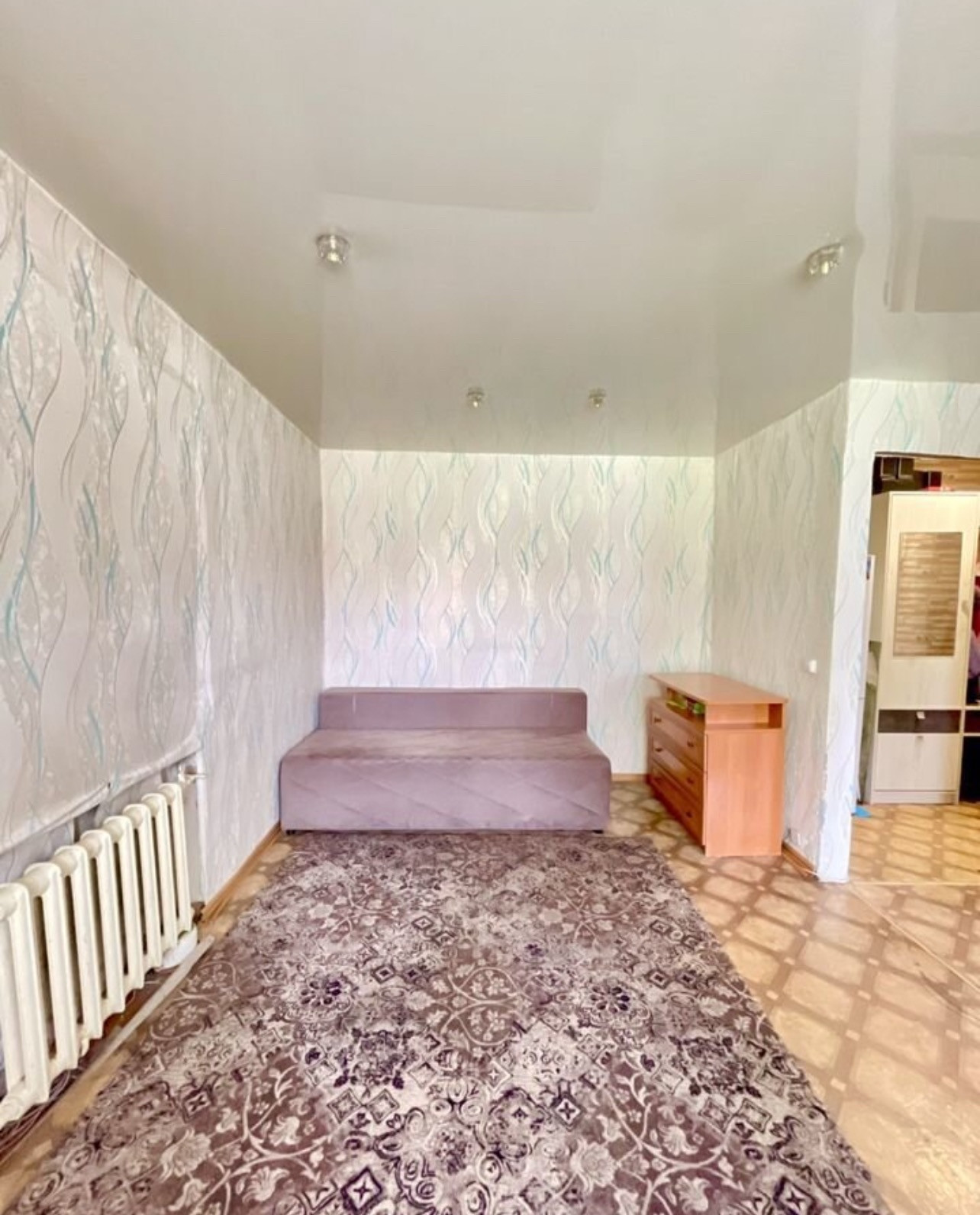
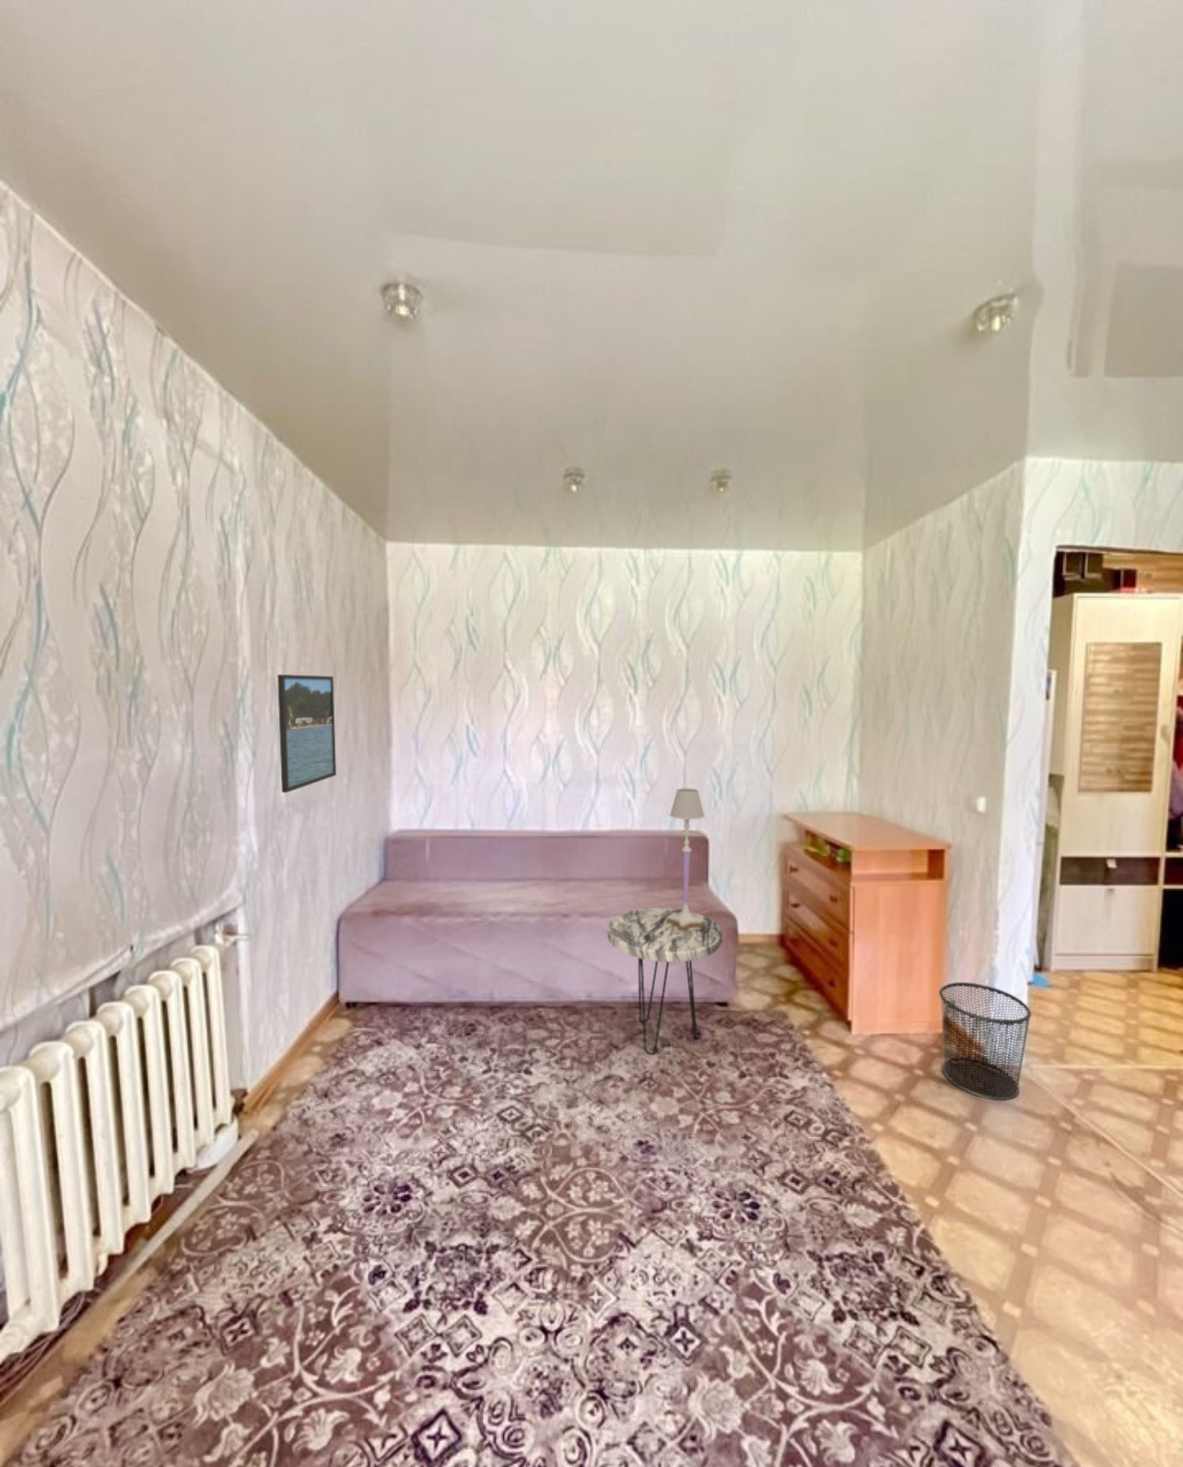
+ side table [606,907,723,1056]
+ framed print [276,674,337,793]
+ waste bin [938,982,1032,1101]
+ table lamp [668,788,706,931]
